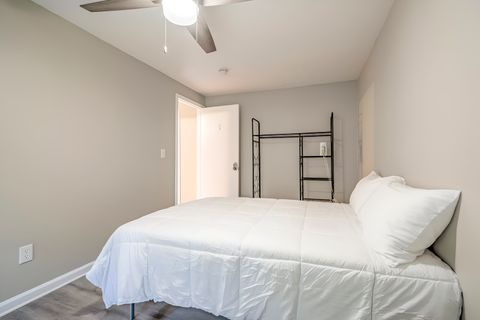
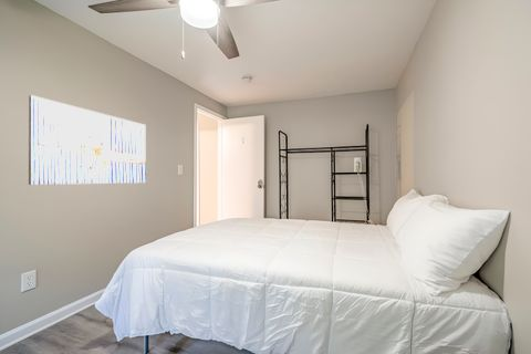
+ wall art [28,94,147,186]
